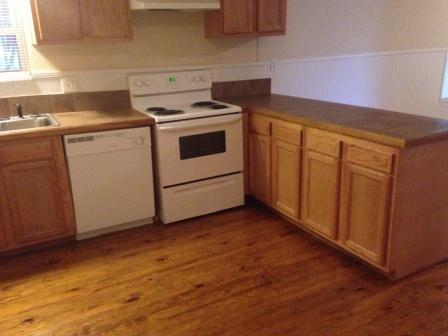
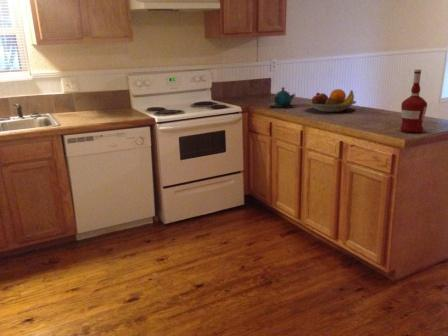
+ alcohol [399,69,428,133]
+ fruit bowl [305,88,357,113]
+ teapot [268,86,297,109]
